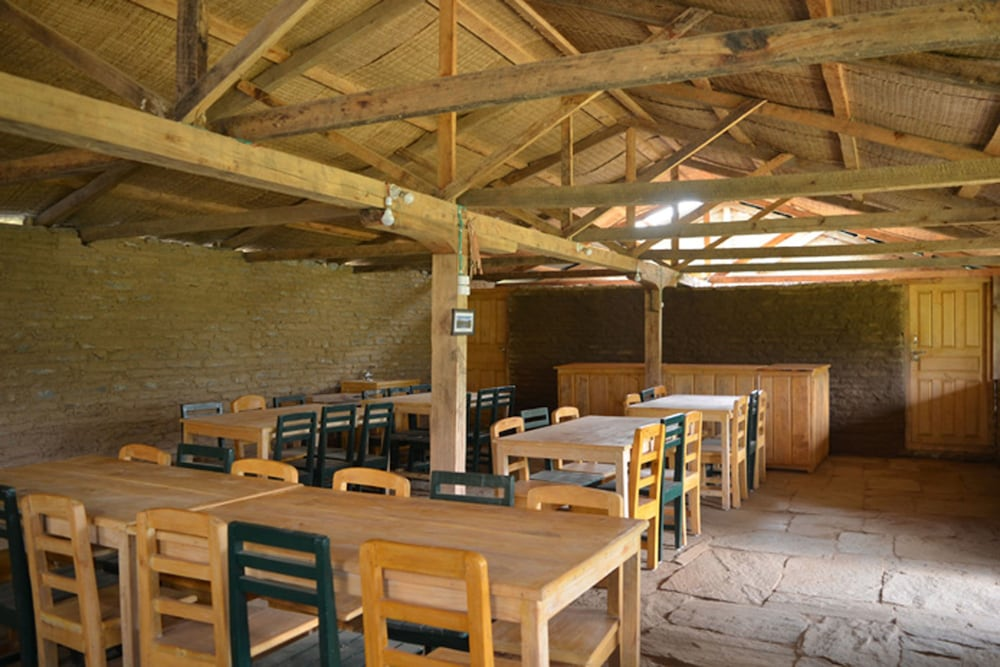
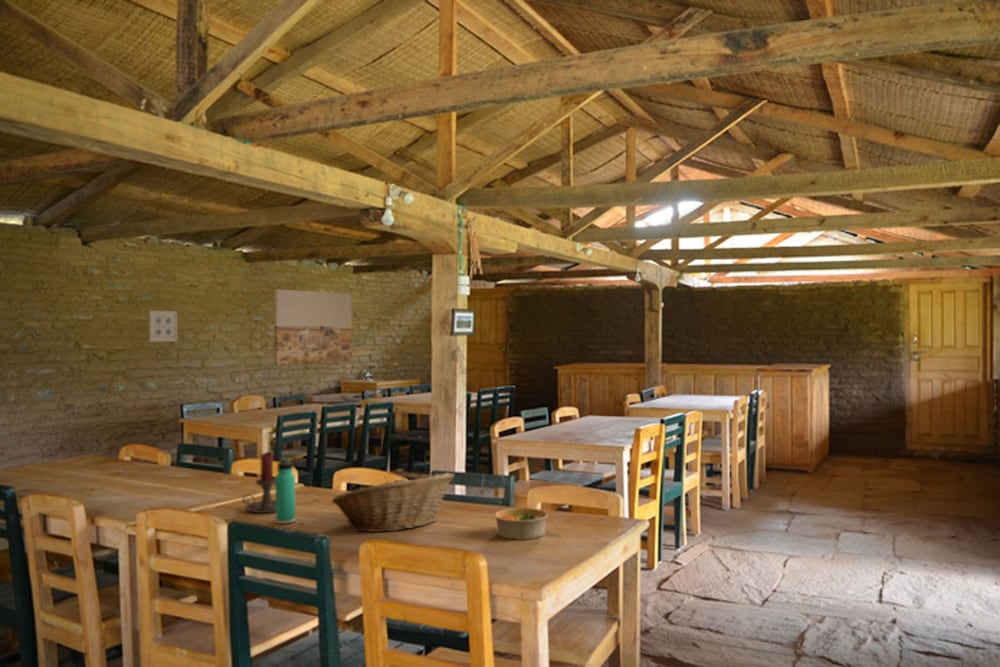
+ fruit basket [331,472,455,533]
+ candle holder [241,451,276,514]
+ wall art [273,288,353,366]
+ thermos bottle [274,456,296,525]
+ wall art [148,310,178,343]
+ bowl [494,507,549,541]
